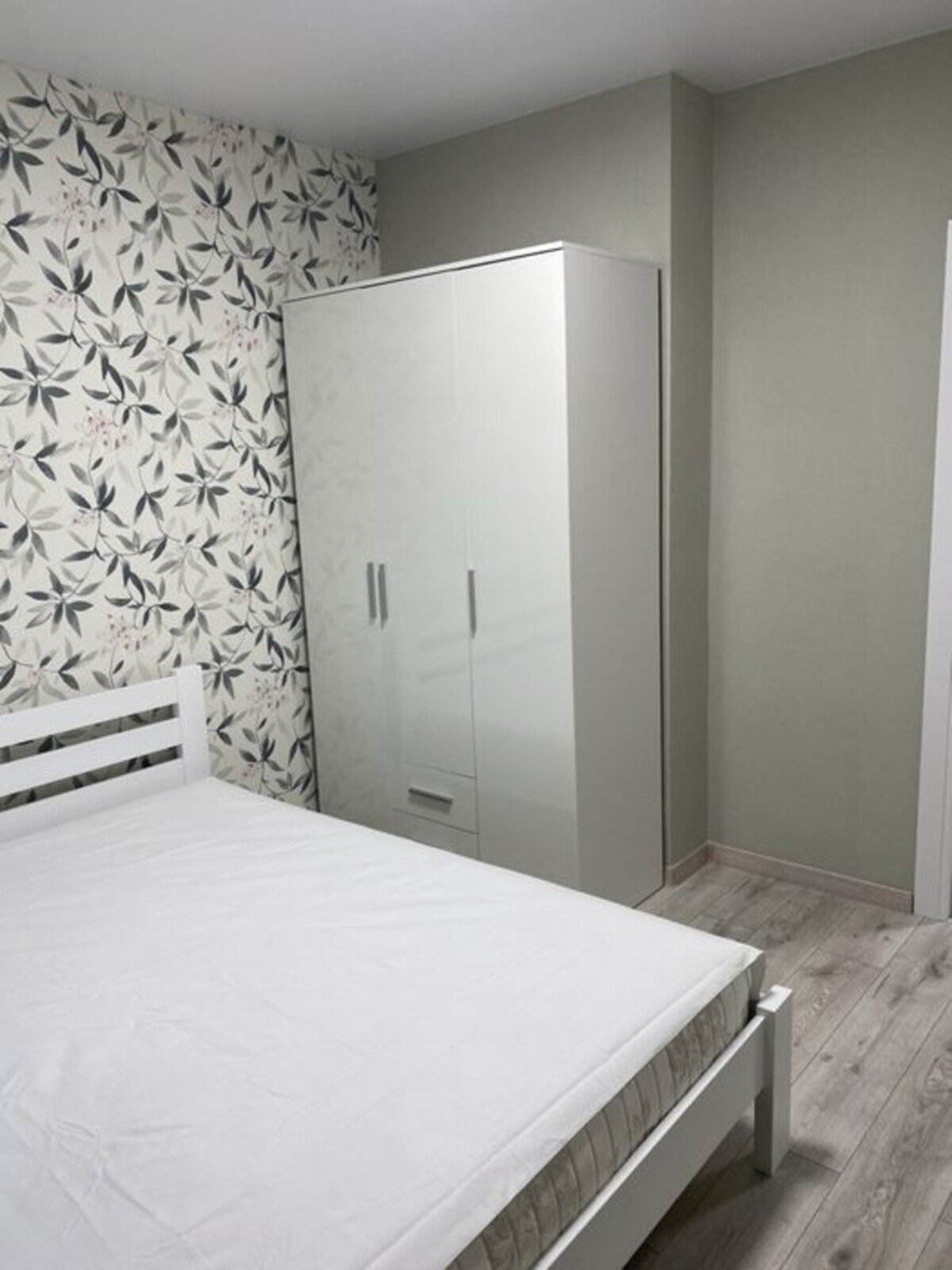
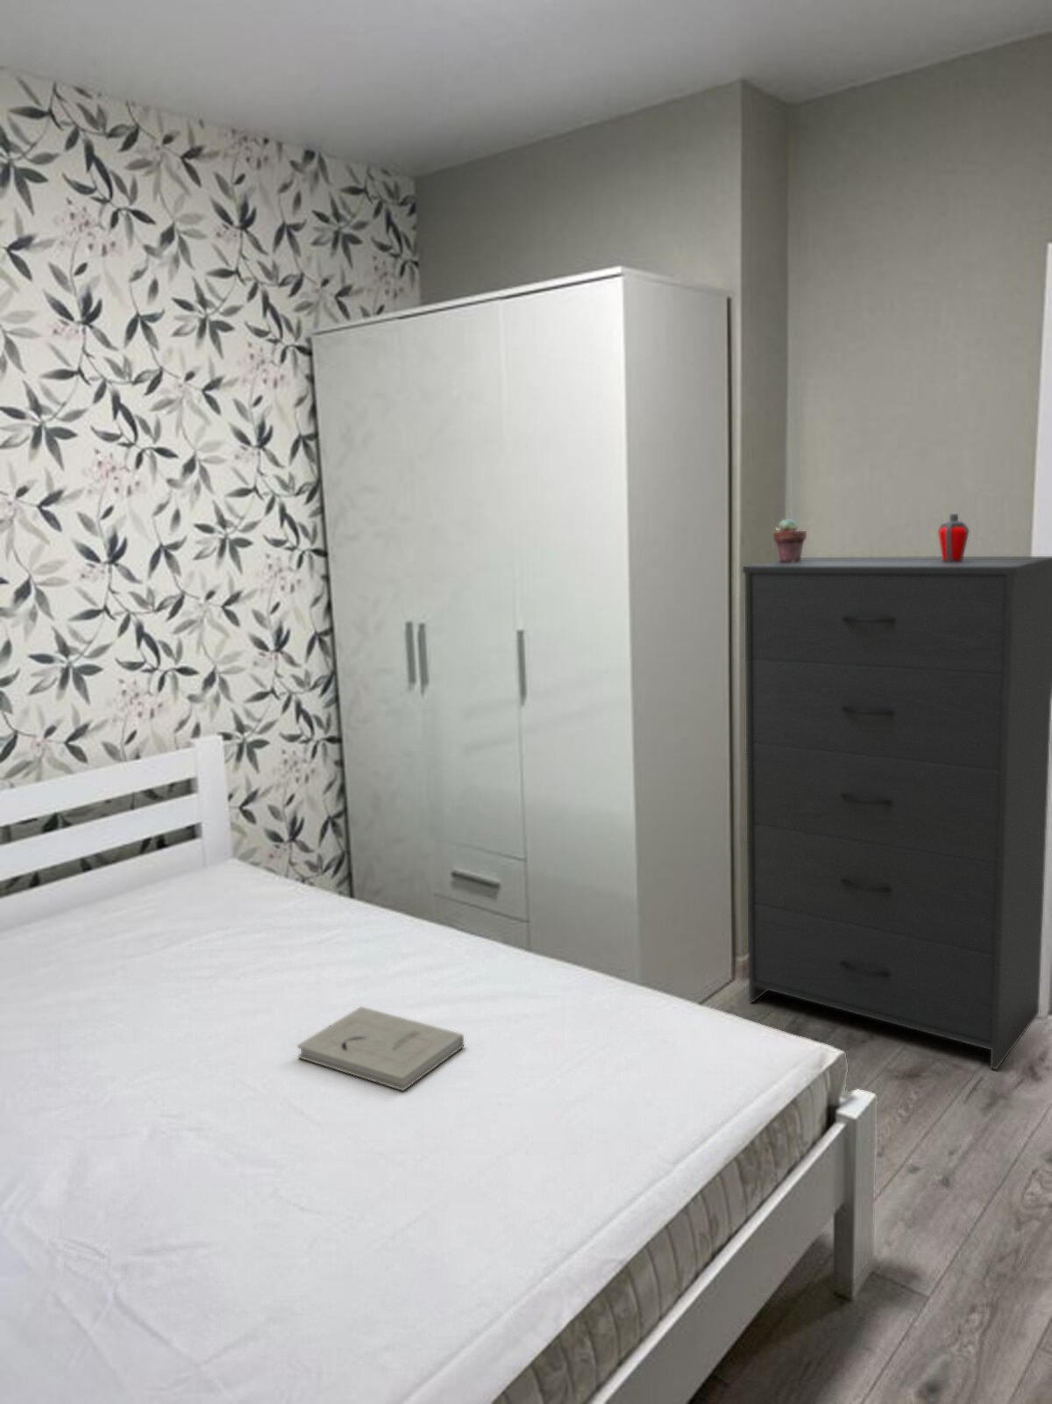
+ dresser [741,555,1052,1070]
+ potted succulent [772,517,808,563]
+ perfume bottle [937,513,970,563]
+ book [296,1006,464,1091]
